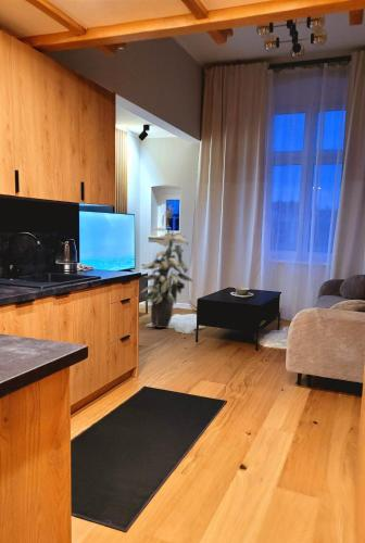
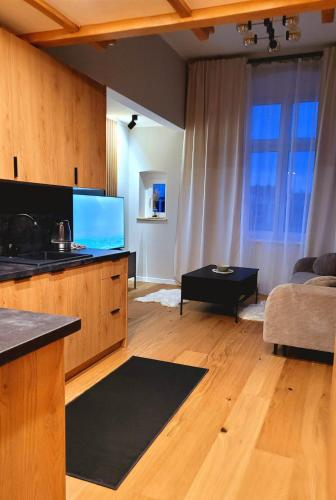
- indoor plant [139,227,193,329]
